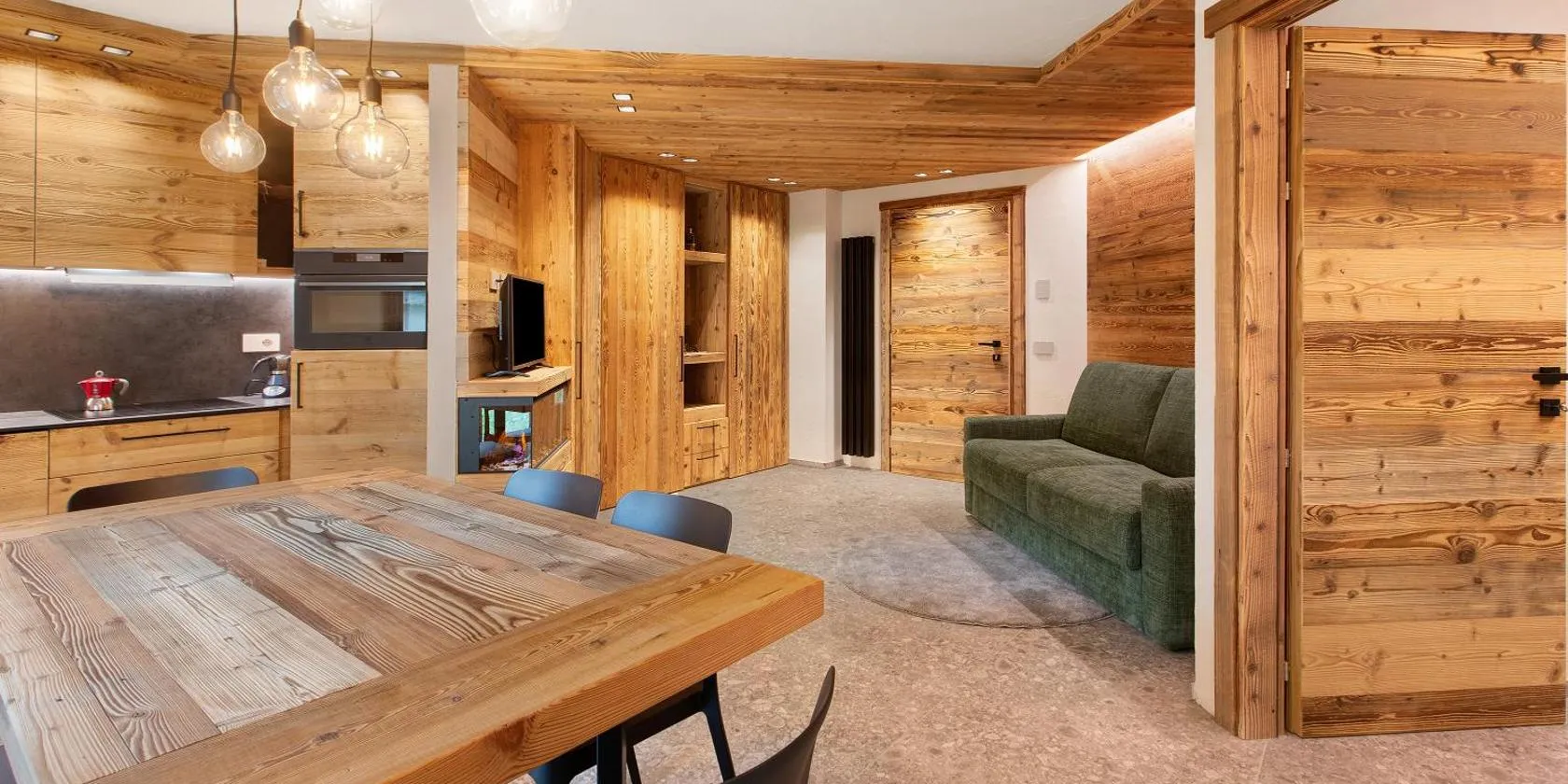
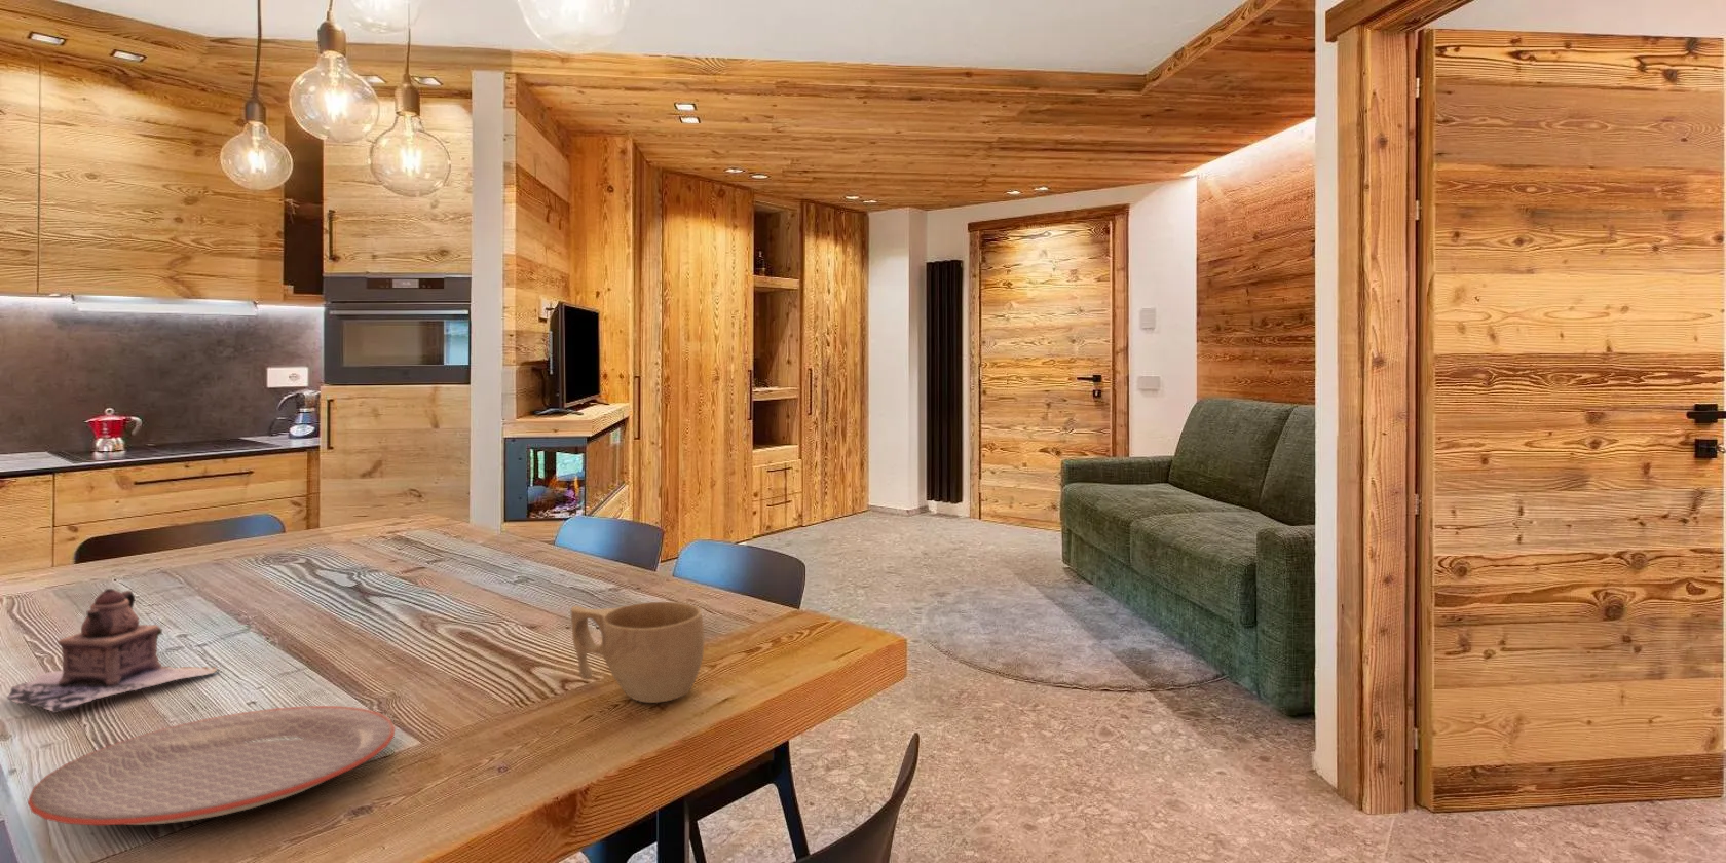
+ teapot [7,588,221,714]
+ cup [570,601,704,703]
+ plate [26,704,395,826]
